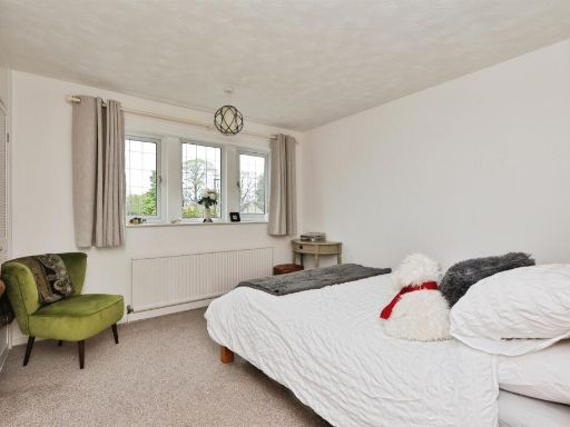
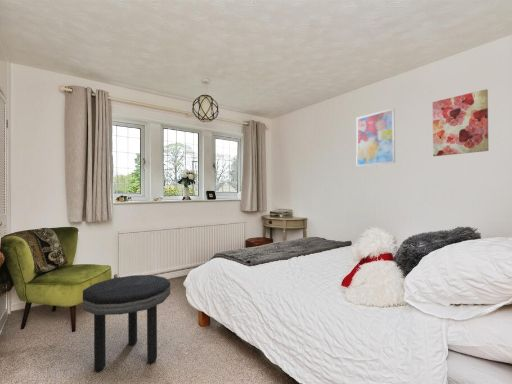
+ side table [82,274,171,372]
+ wall art [432,88,489,157]
+ wall art [355,108,396,167]
